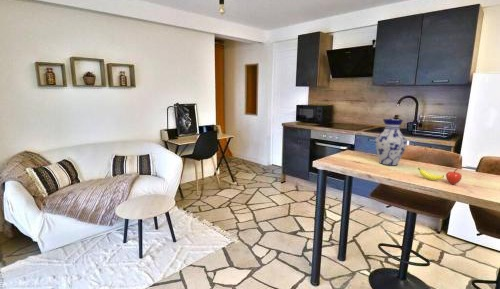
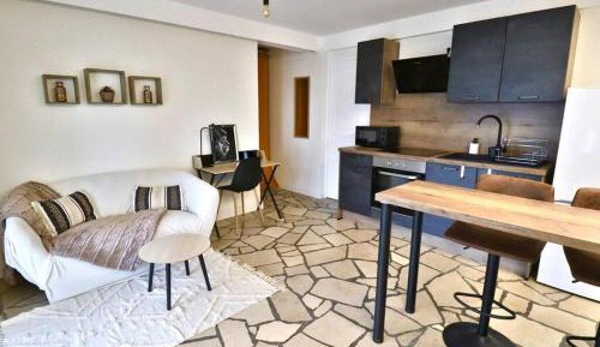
- vase [374,118,408,167]
- fruit [417,167,463,185]
